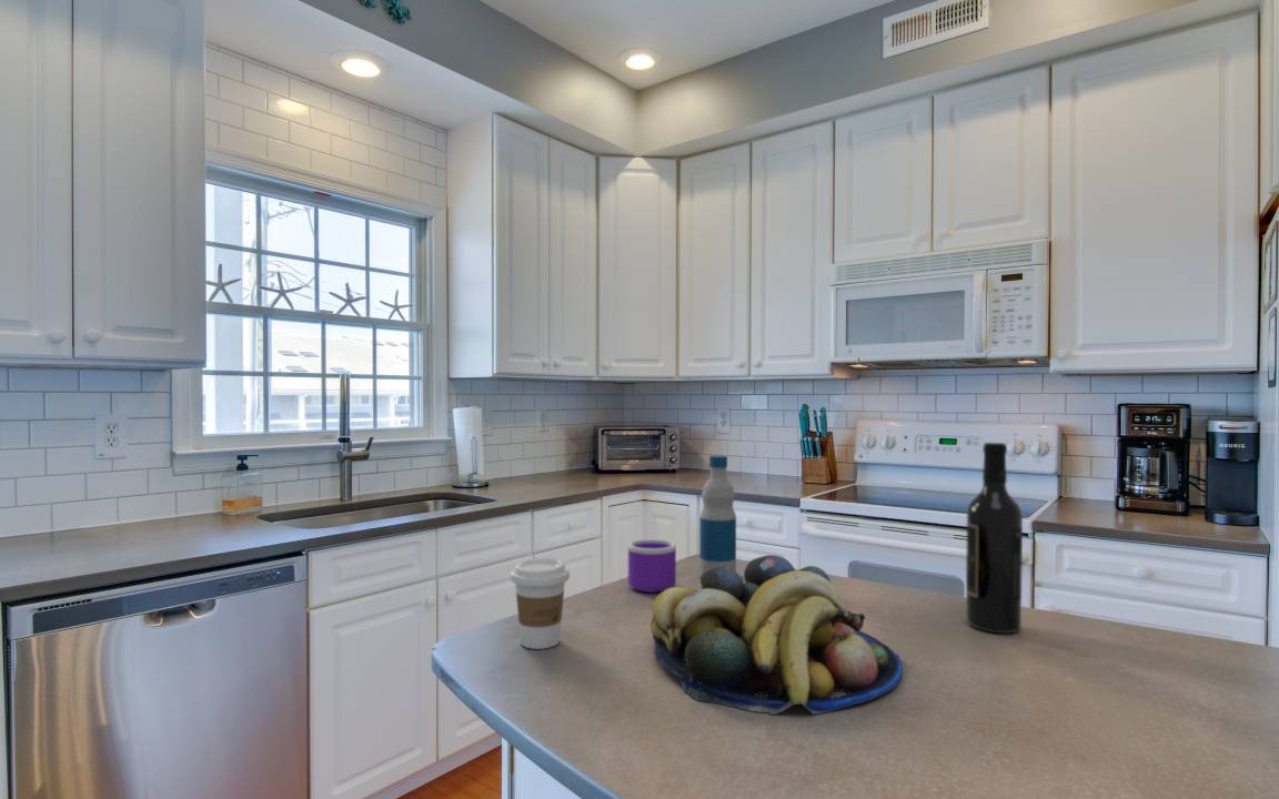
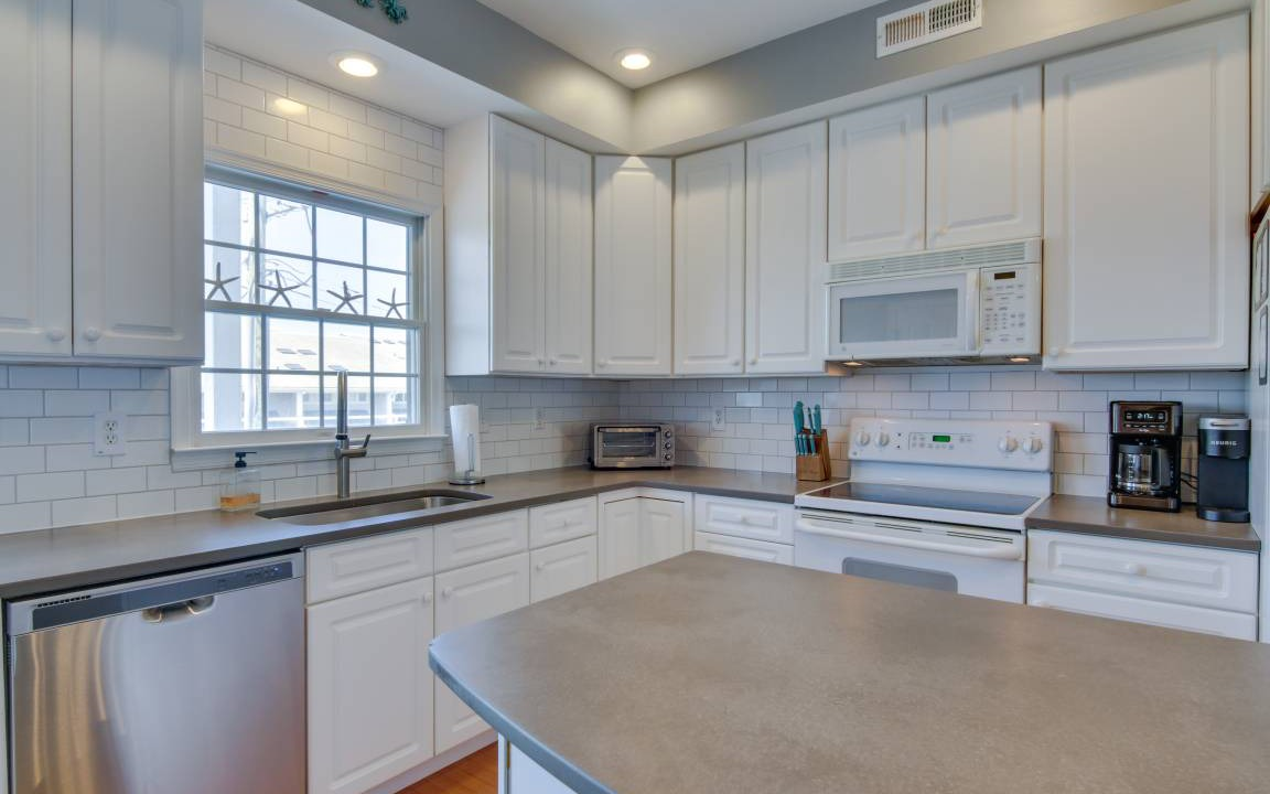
- fruit bowl [649,554,904,716]
- bottle [698,455,737,578]
- wine bottle [965,442,1024,635]
- coffee cup [510,557,571,650]
- mug [627,538,677,593]
